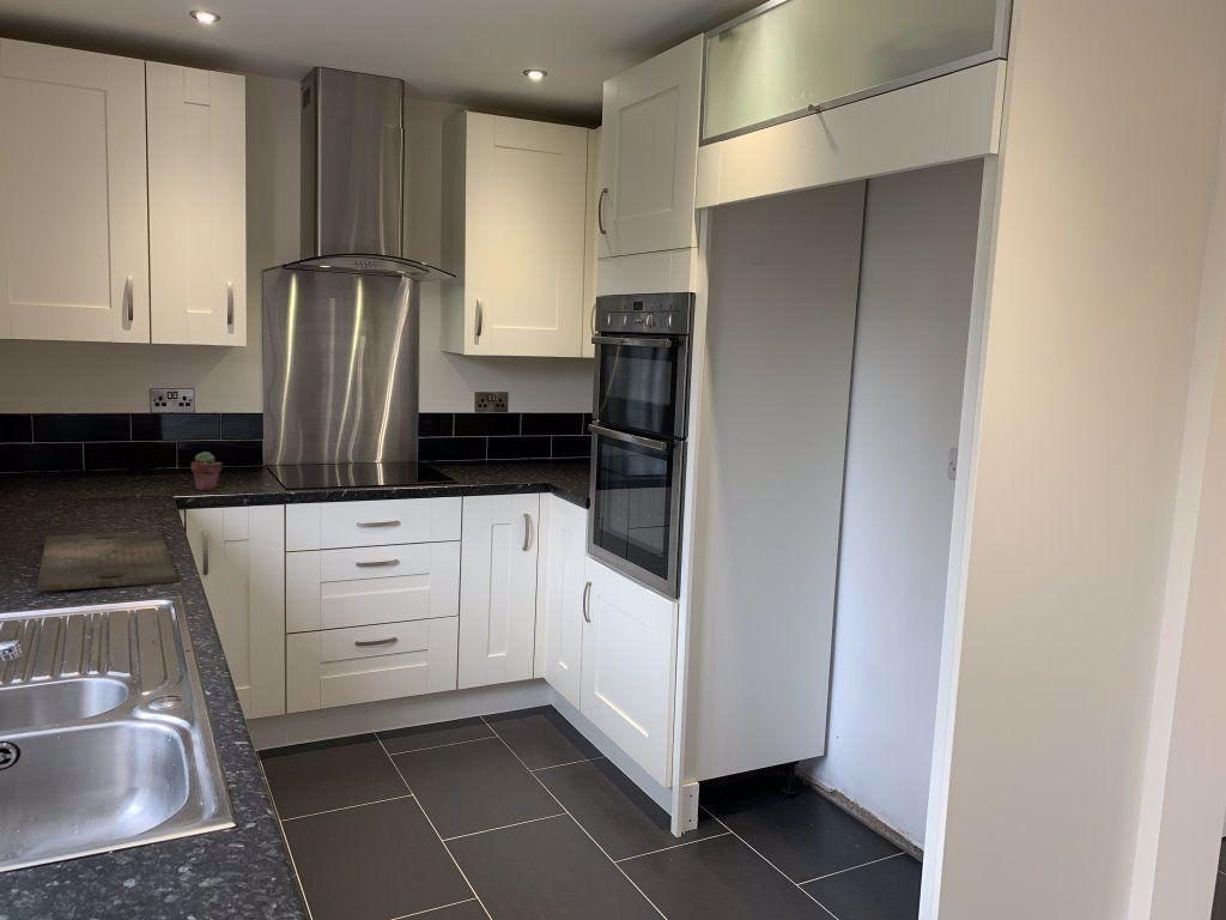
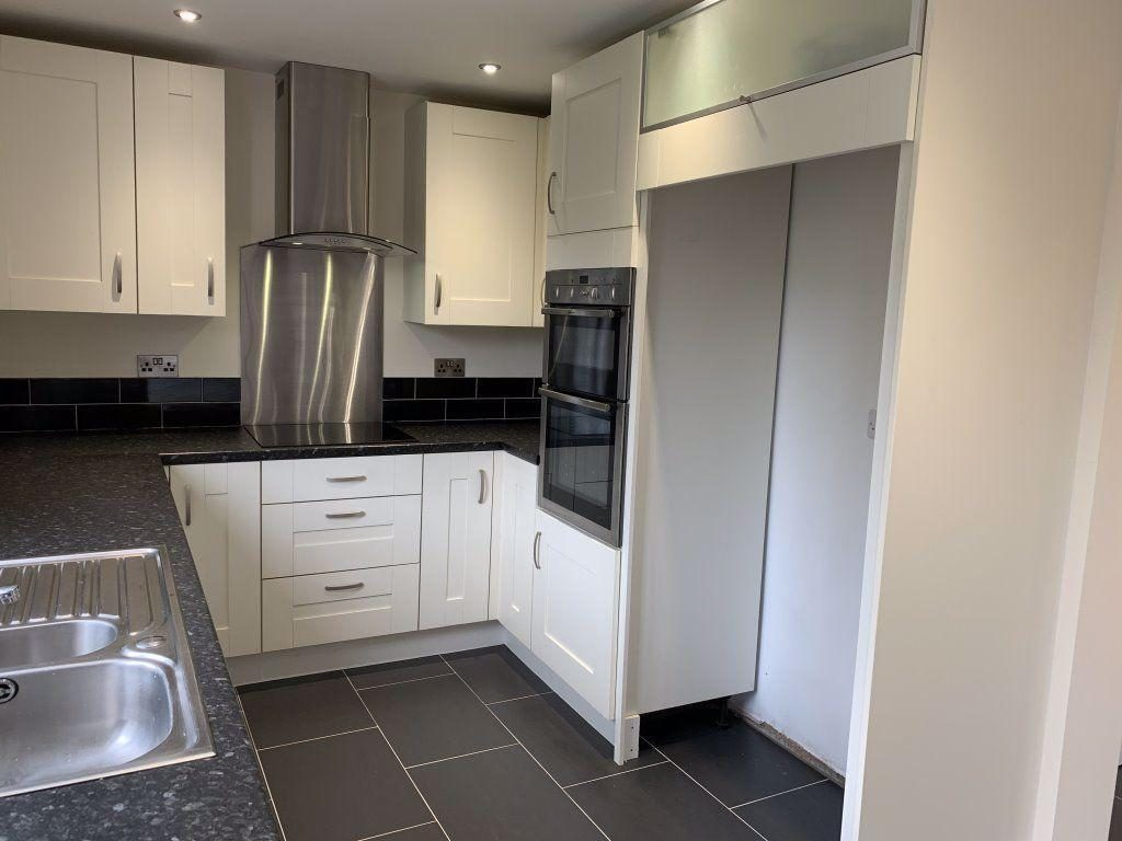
- potted succulent [190,450,224,491]
- cutting board [36,531,178,593]
